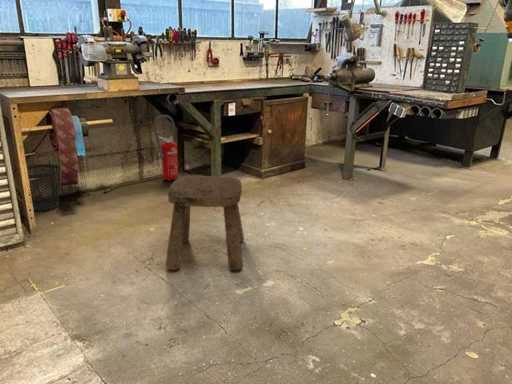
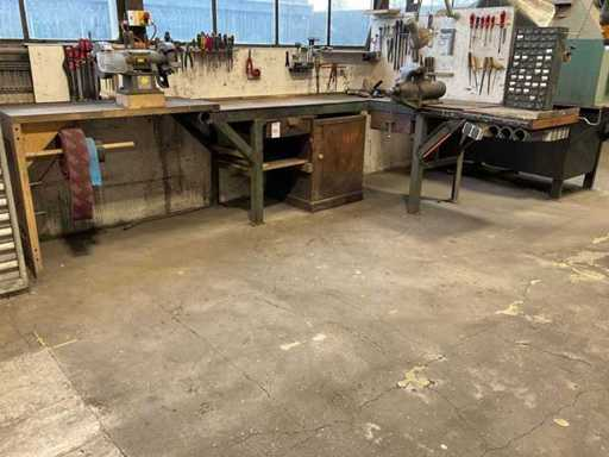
- stool [165,175,245,271]
- fire extinguisher [153,114,179,182]
- wastebasket [27,163,61,212]
